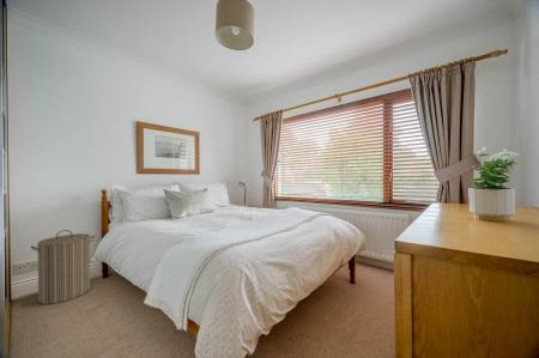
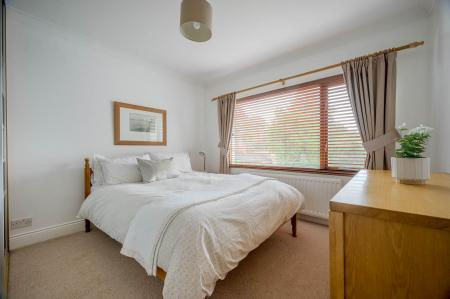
- laundry hamper [29,229,96,305]
